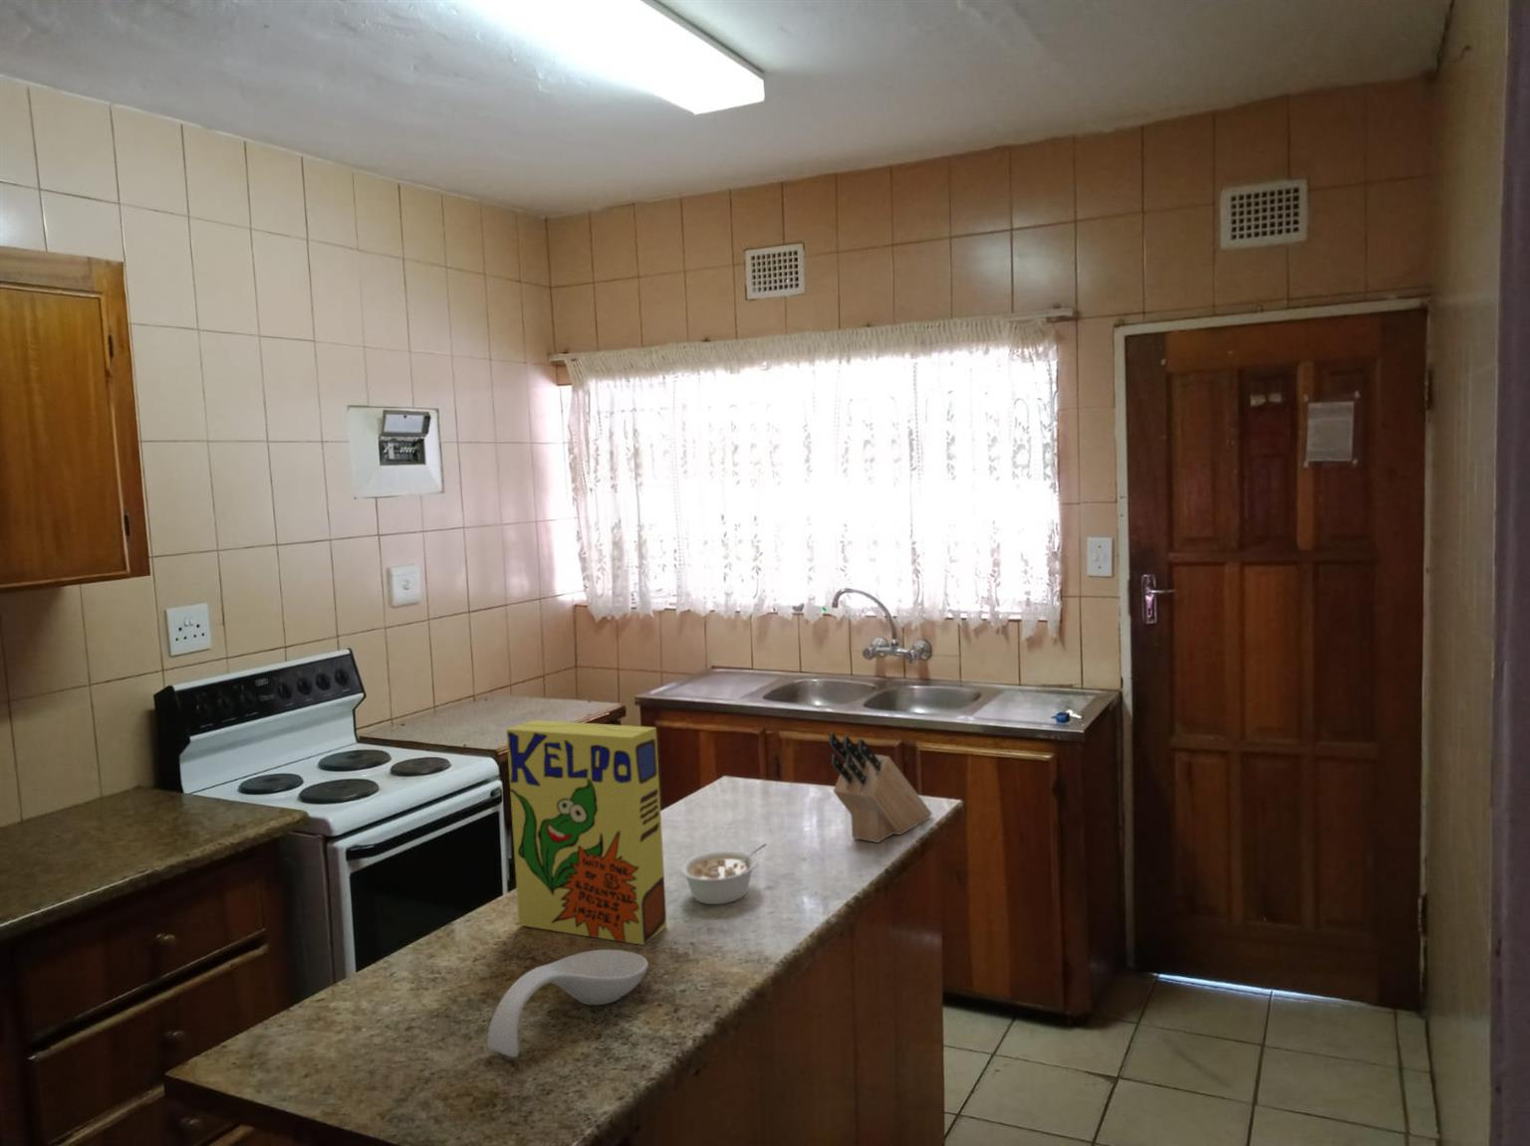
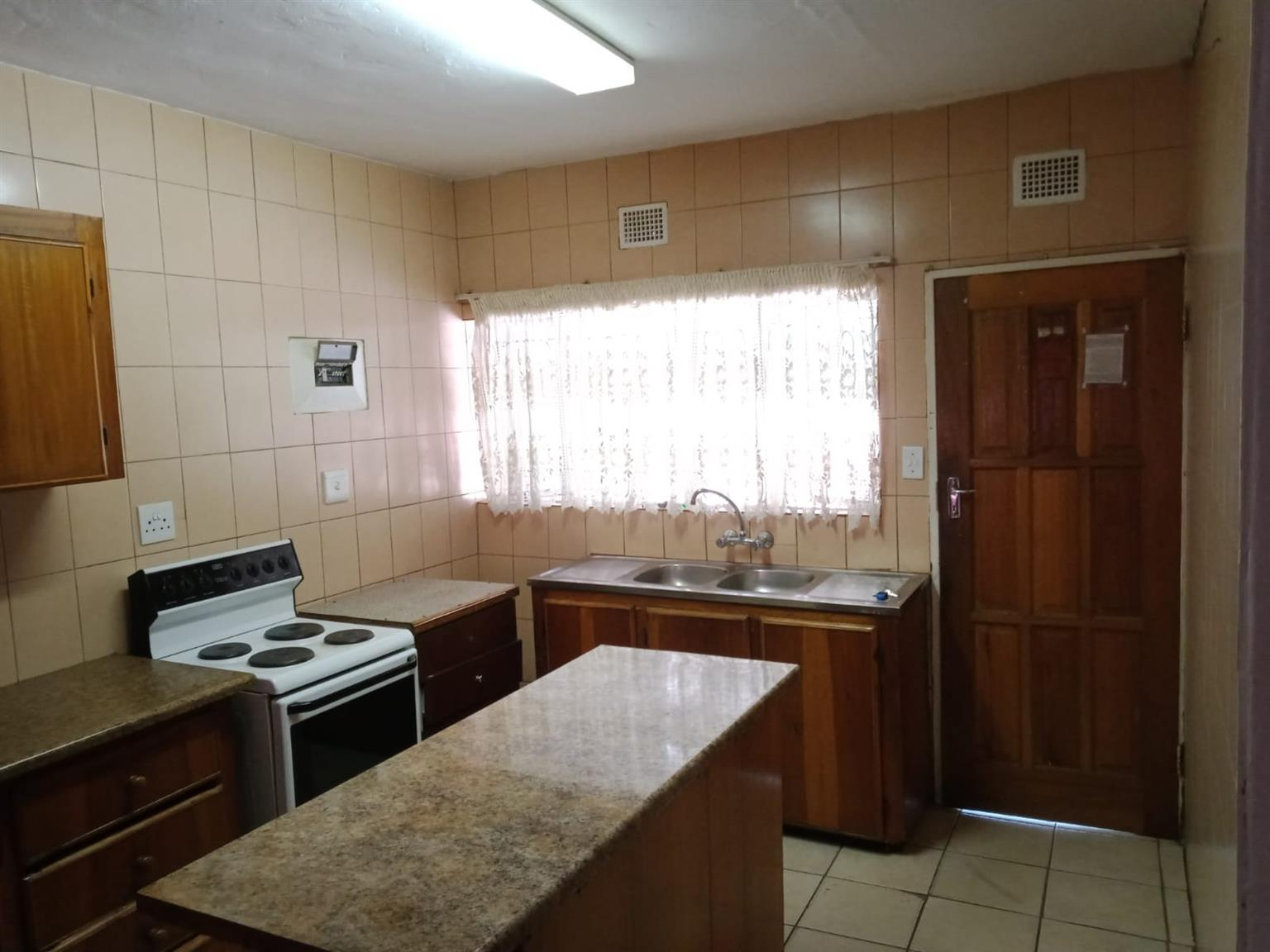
- legume [678,843,769,905]
- spoon rest [486,949,649,1058]
- cereal box [505,719,667,946]
- knife block [828,732,934,844]
